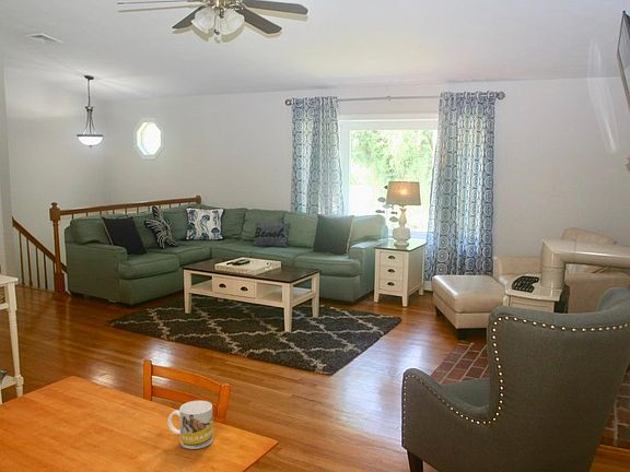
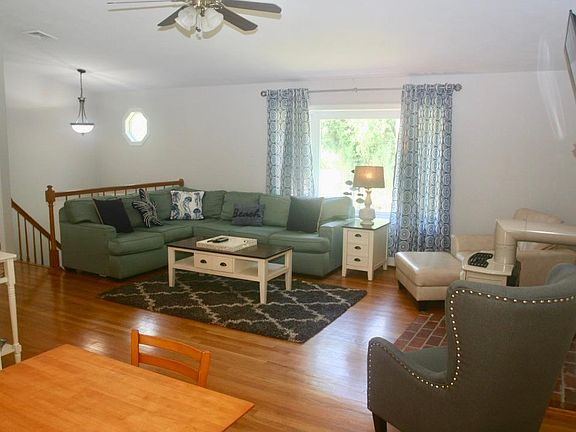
- mug [167,400,214,450]
